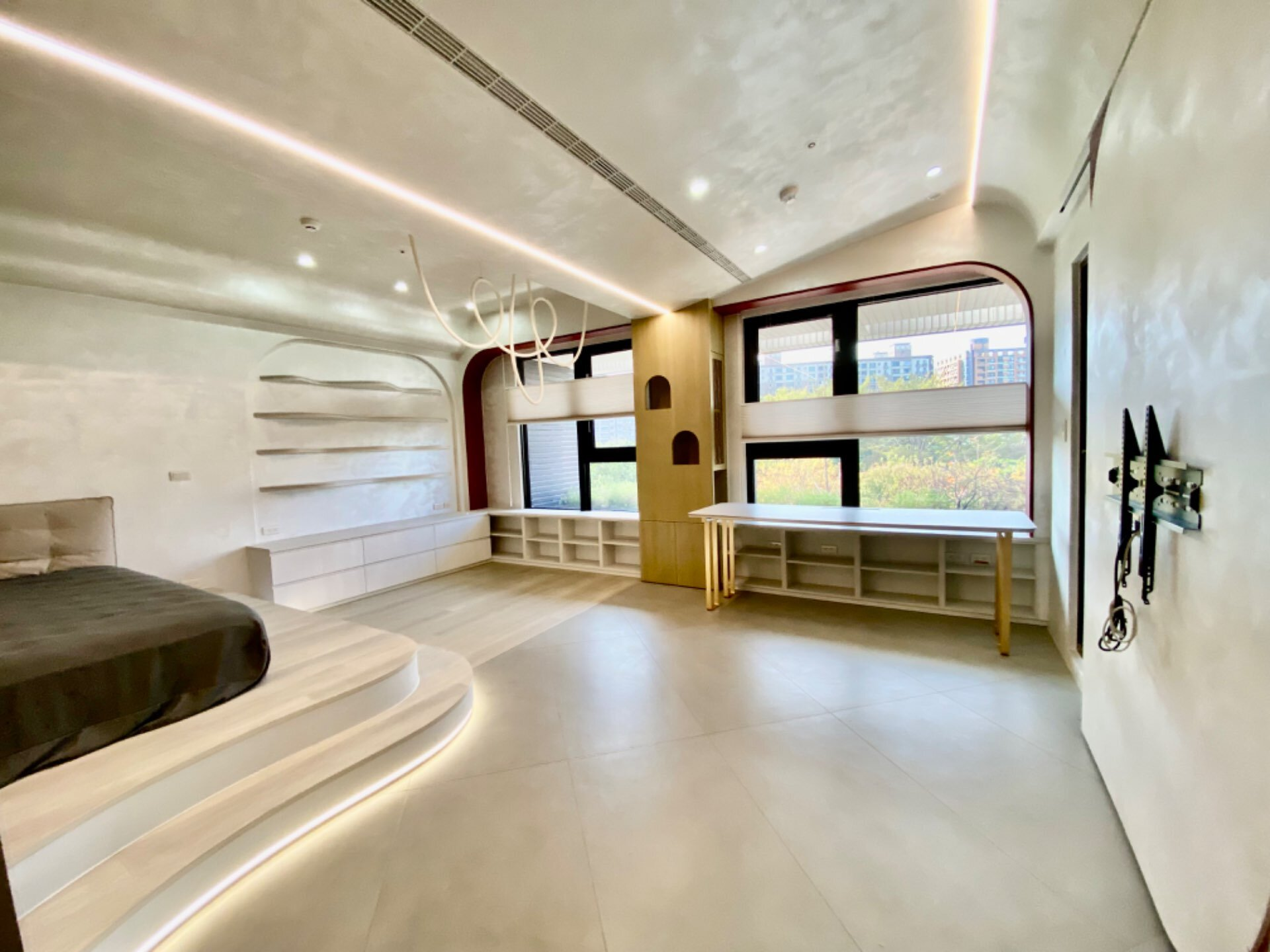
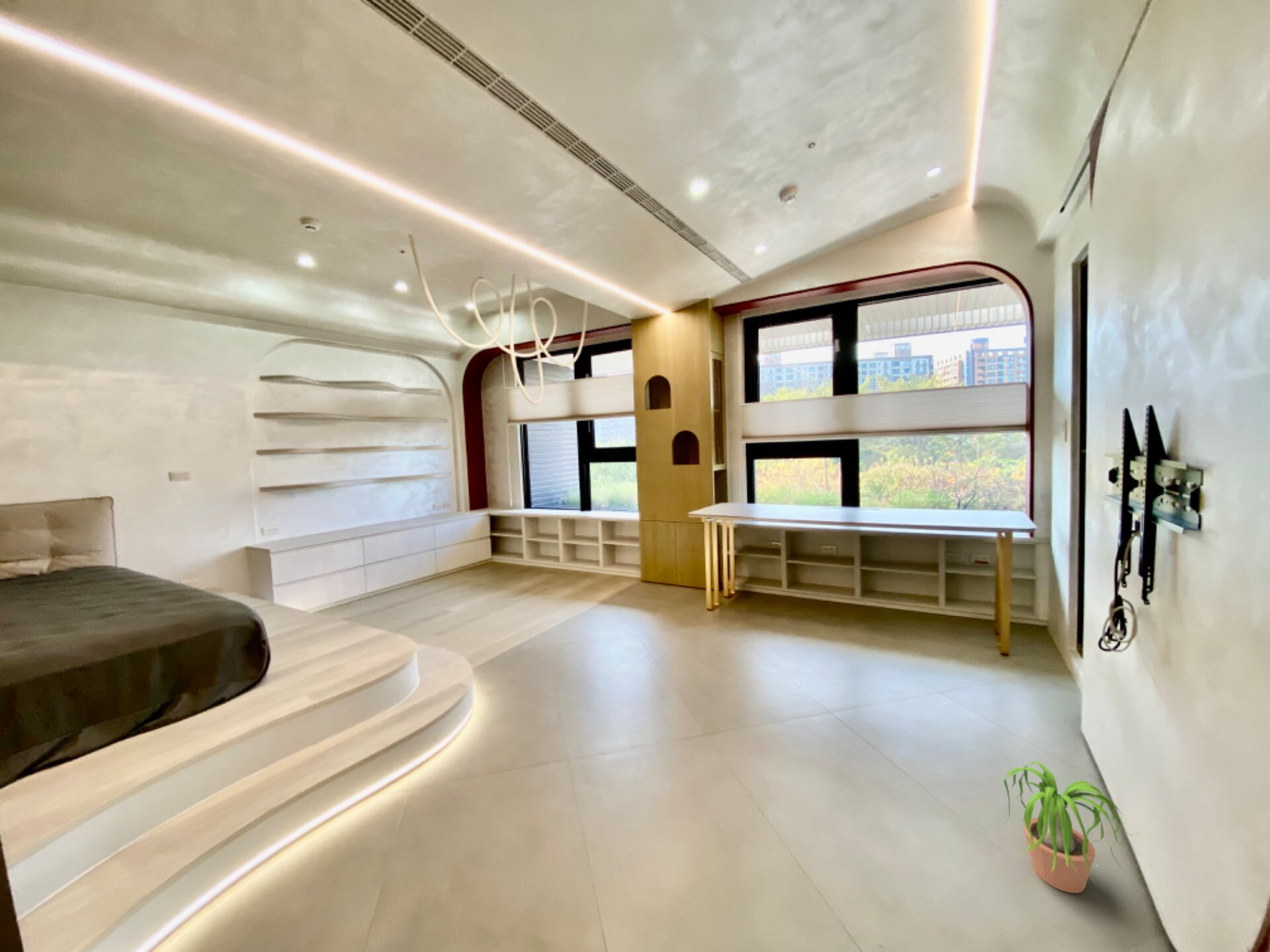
+ potted plant [997,761,1144,894]
